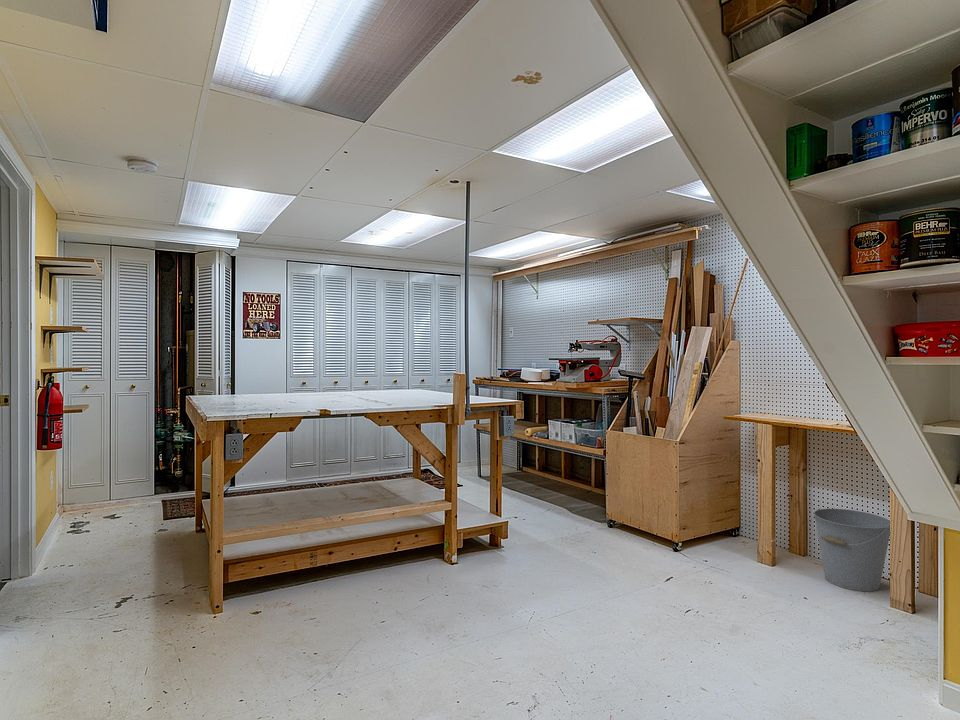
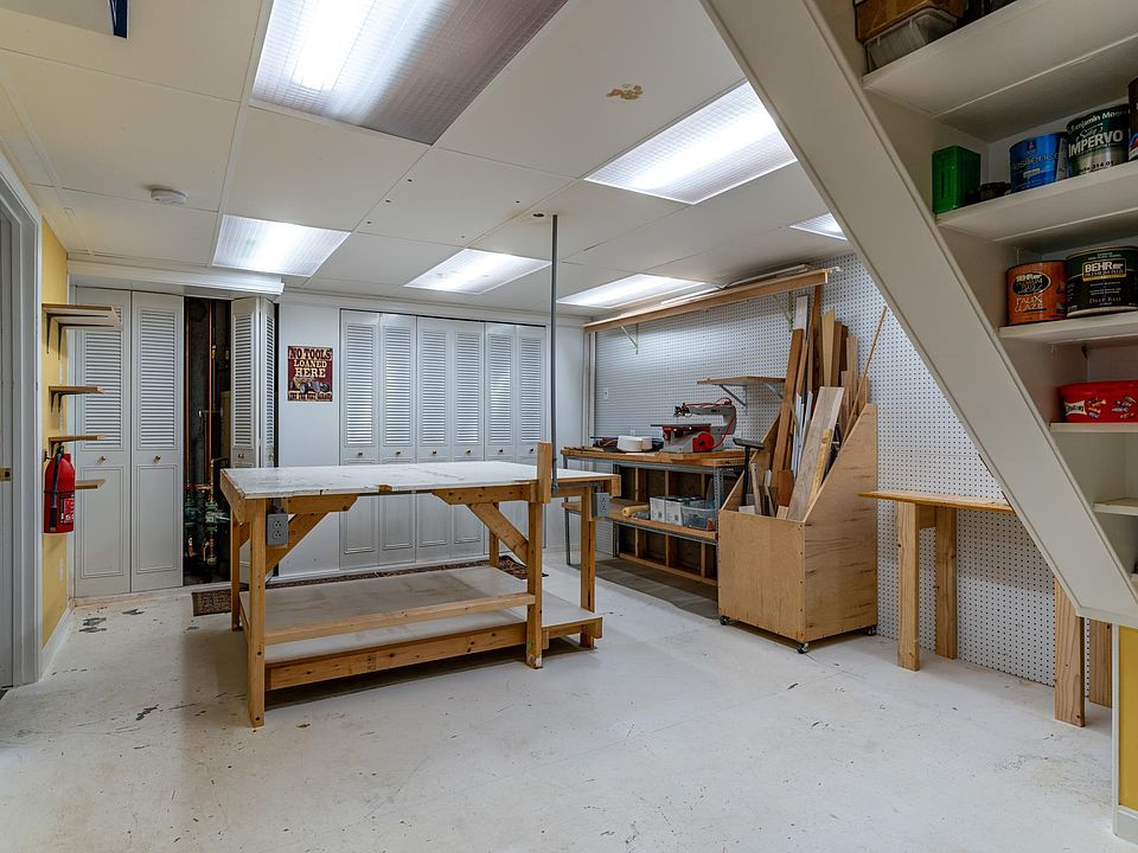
- bucket [811,507,891,593]
